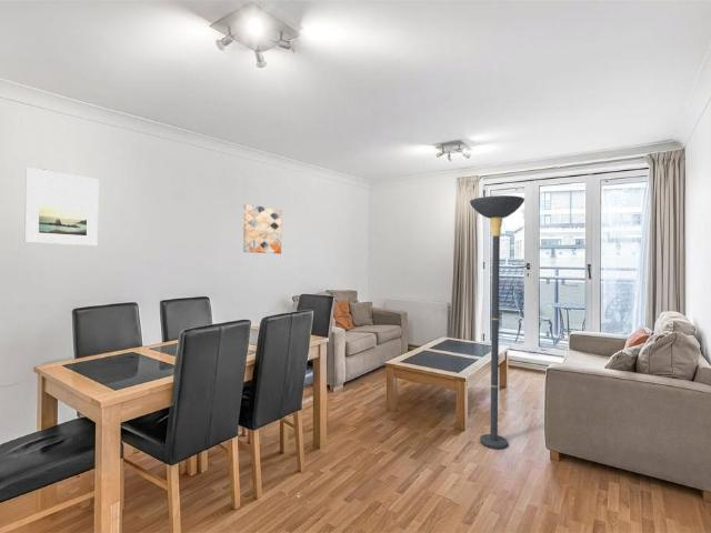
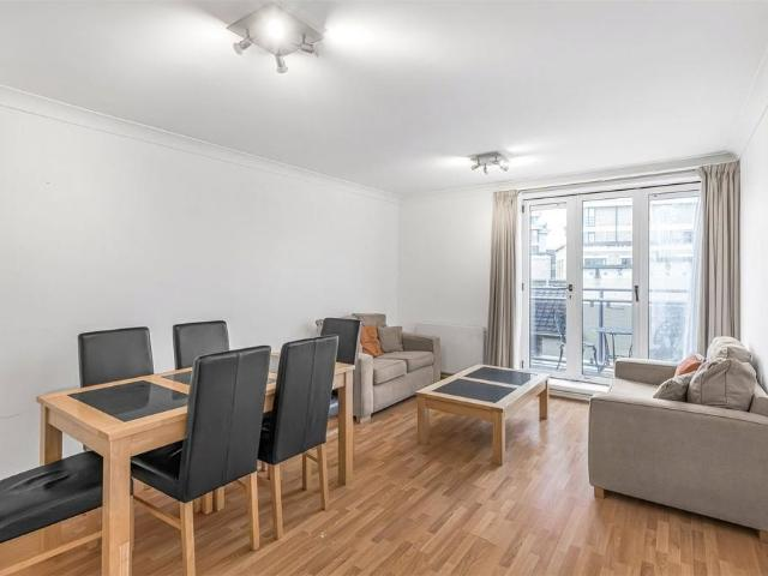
- floor lamp [469,194,525,450]
- wall art [242,203,283,254]
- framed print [23,167,99,247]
